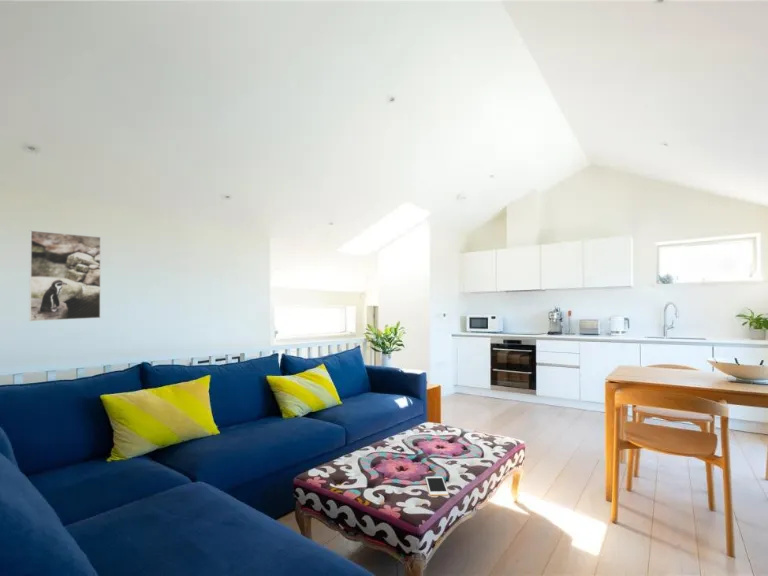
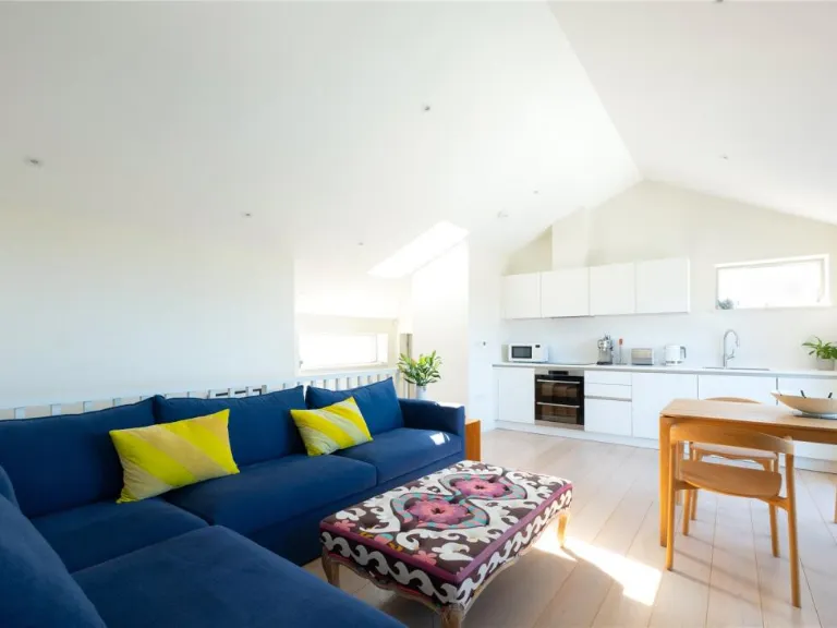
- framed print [28,229,102,322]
- cell phone [425,476,449,496]
